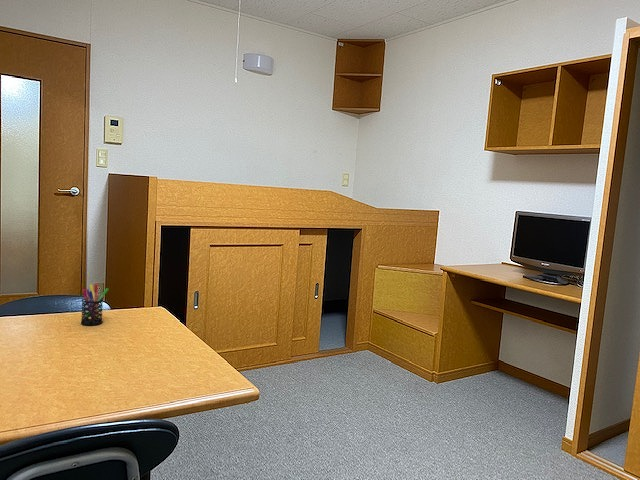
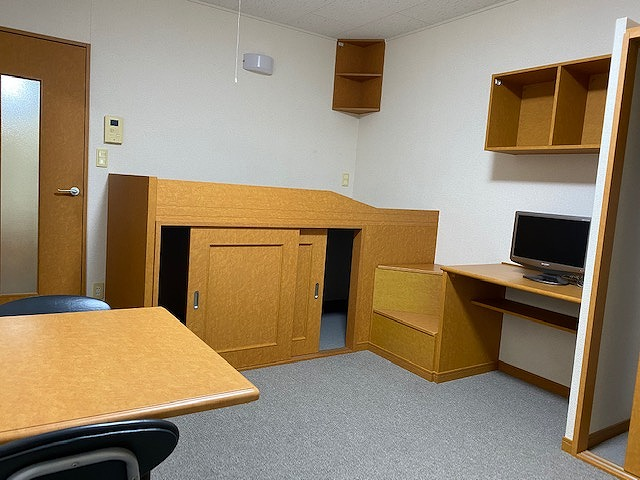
- pen holder [80,283,109,326]
